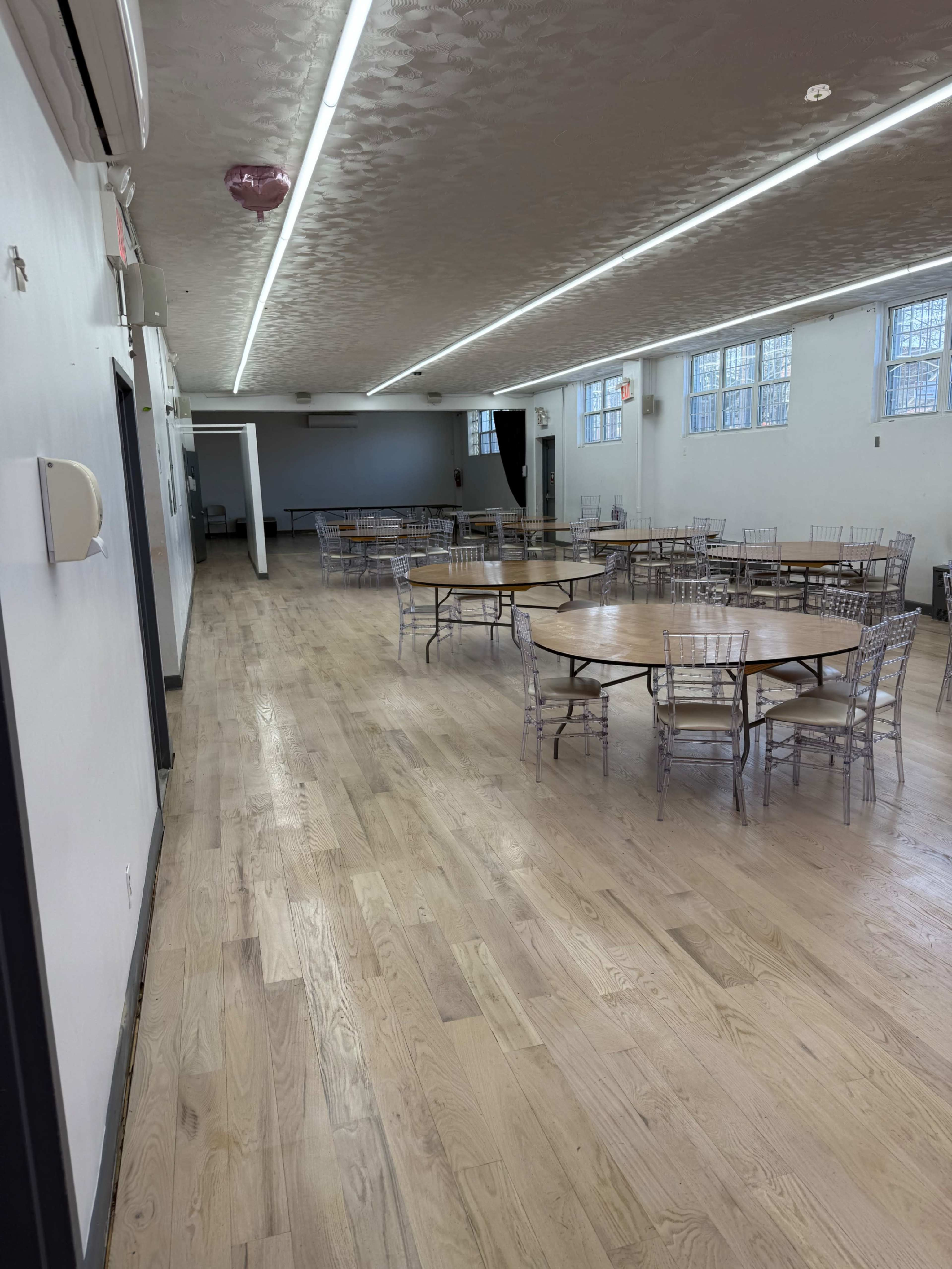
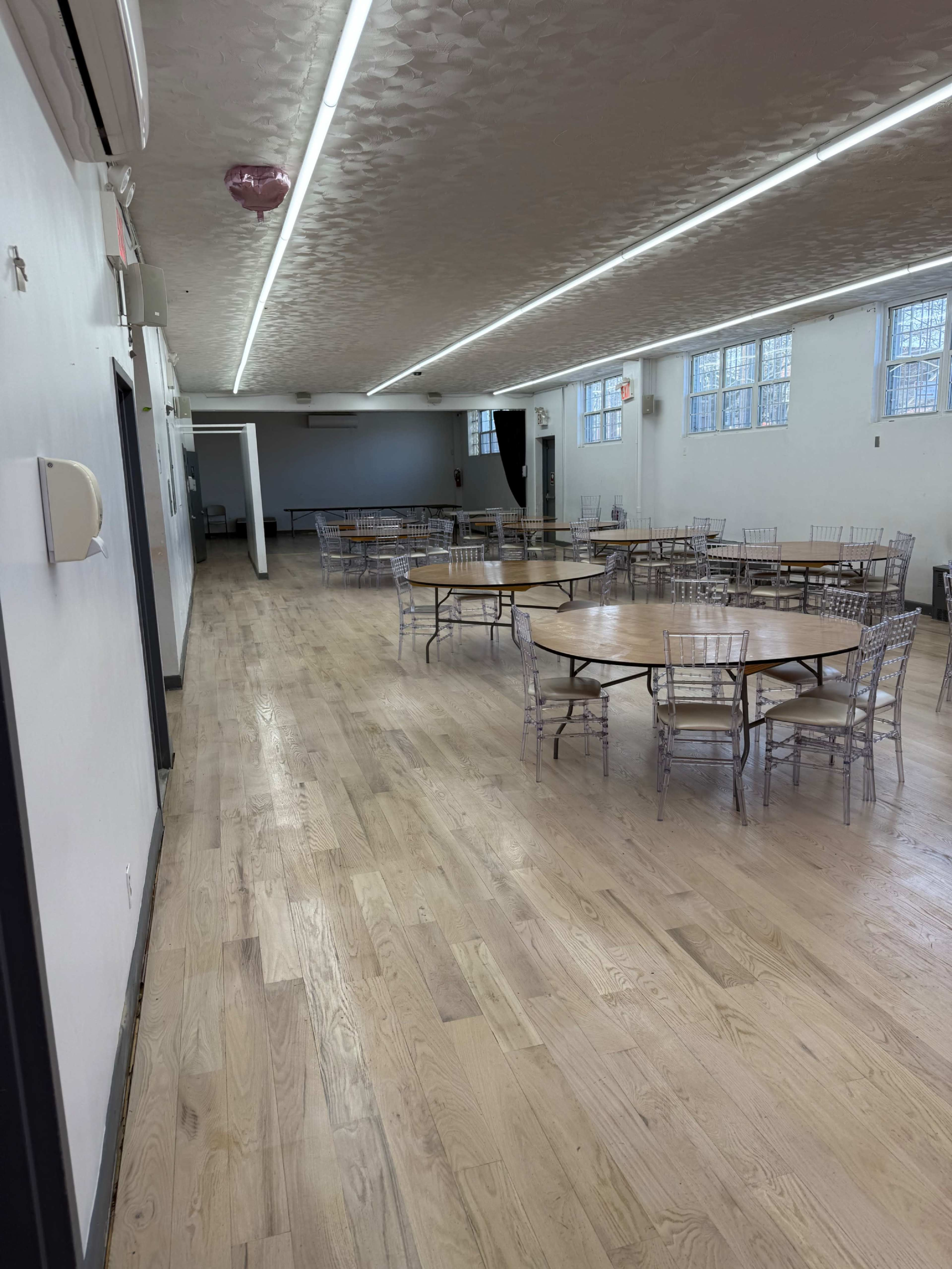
- smoke detector [803,84,832,104]
